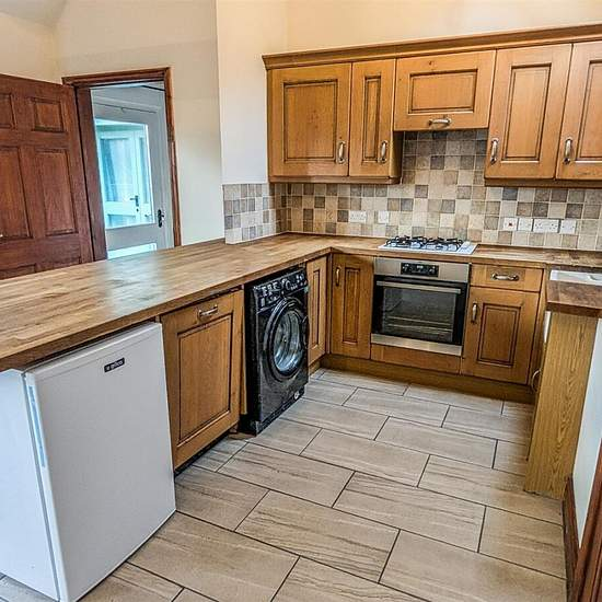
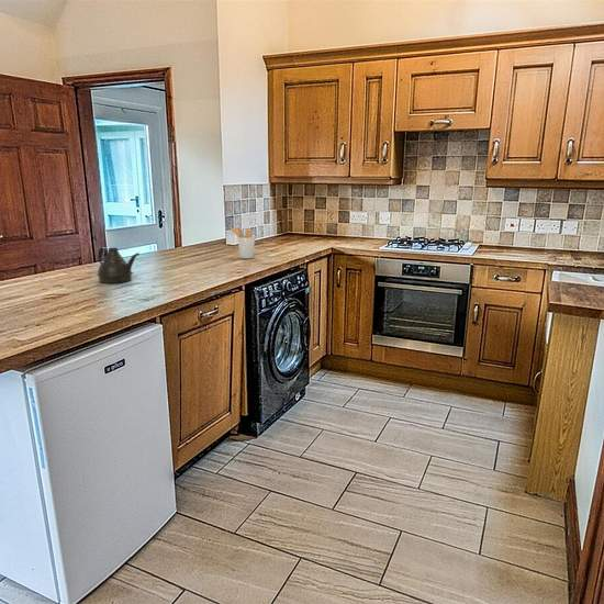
+ teapot [96,246,141,284]
+ utensil holder [230,226,256,259]
